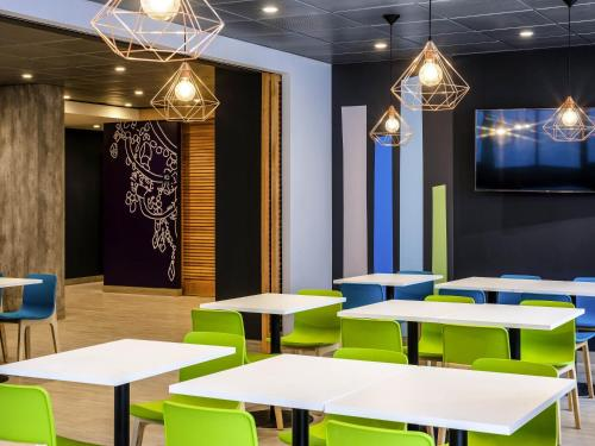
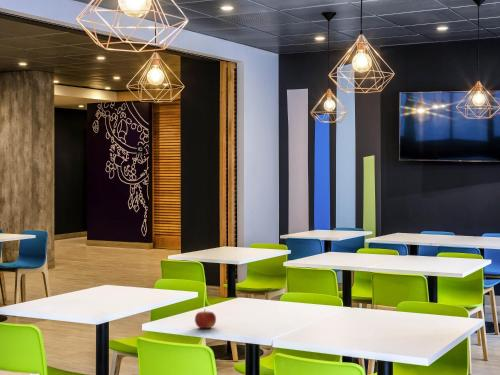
+ fruit [194,310,217,329]
